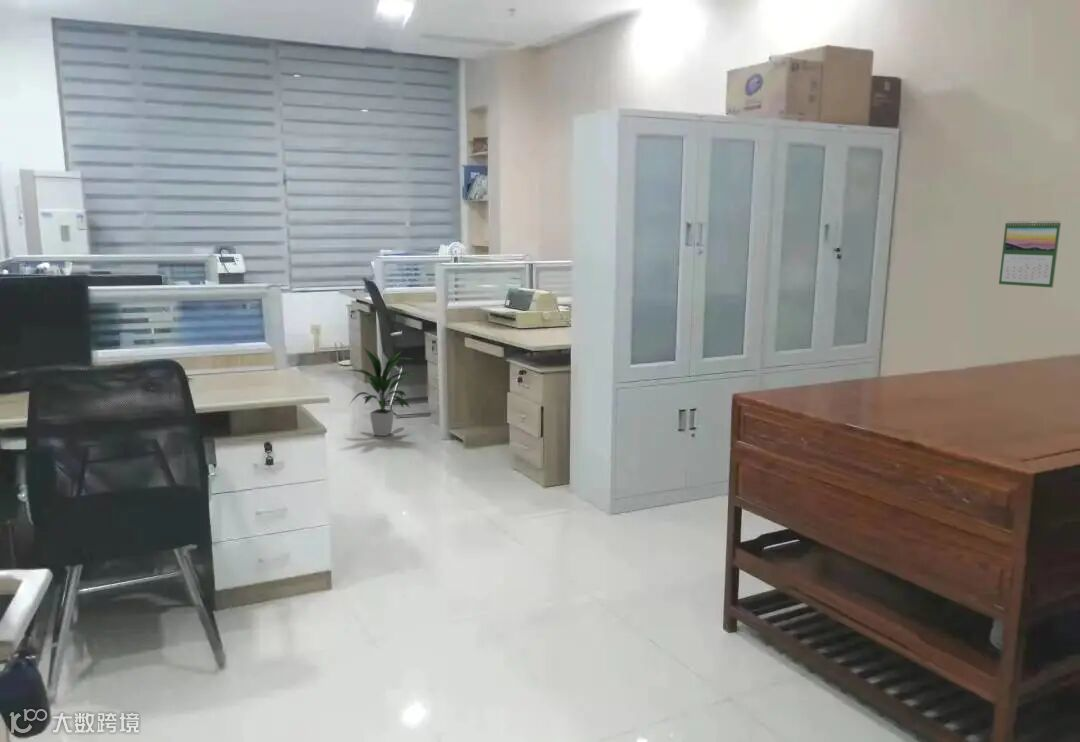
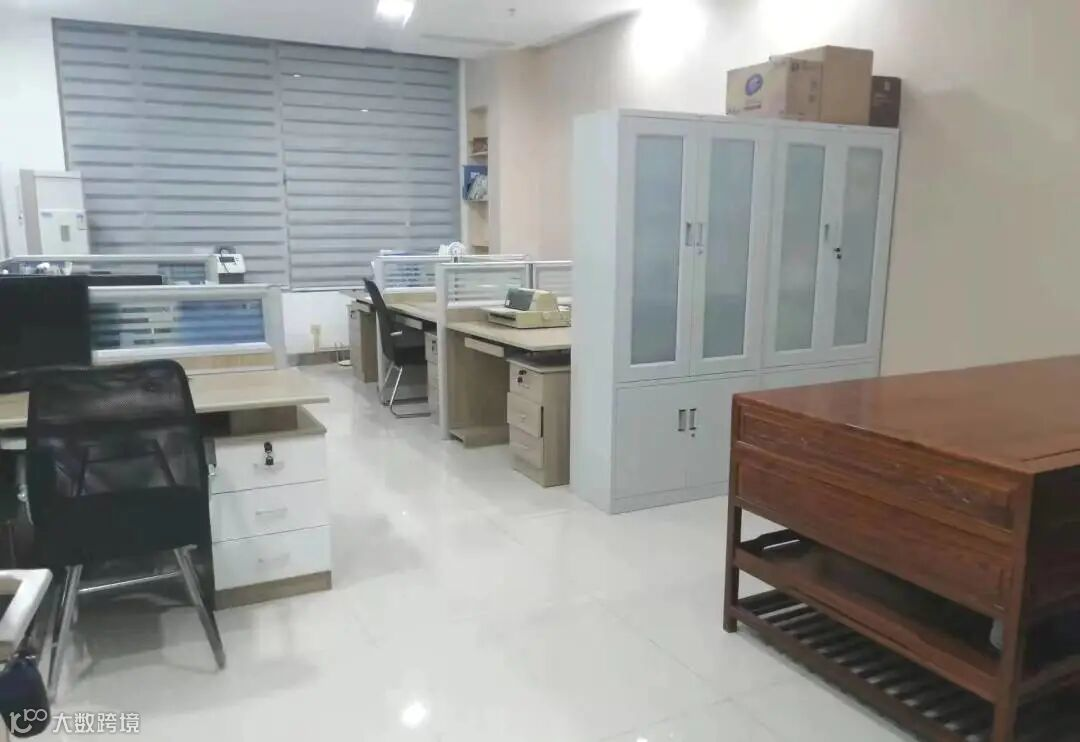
- indoor plant [348,347,414,437]
- calendar [998,219,1062,289]
